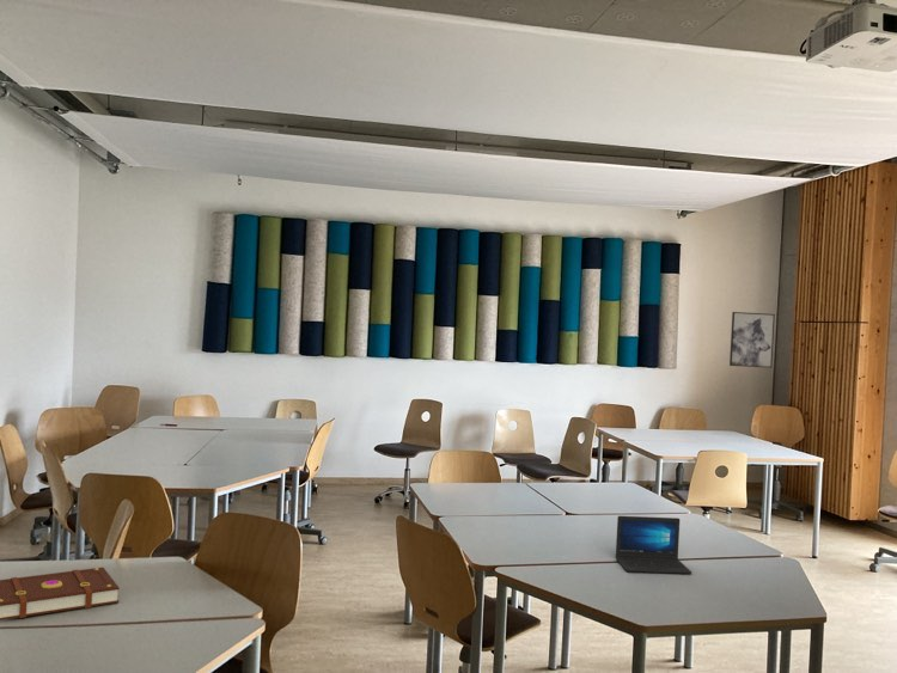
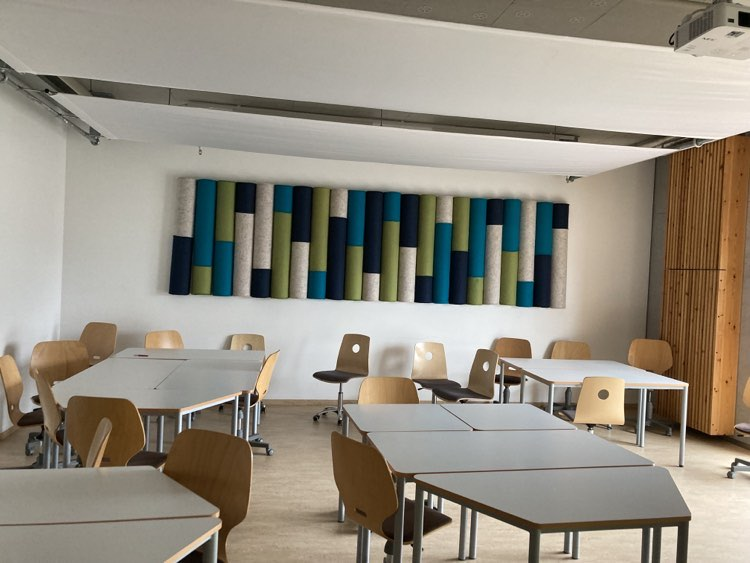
- laptop [615,515,692,575]
- wall art [728,311,776,369]
- book [0,567,121,622]
